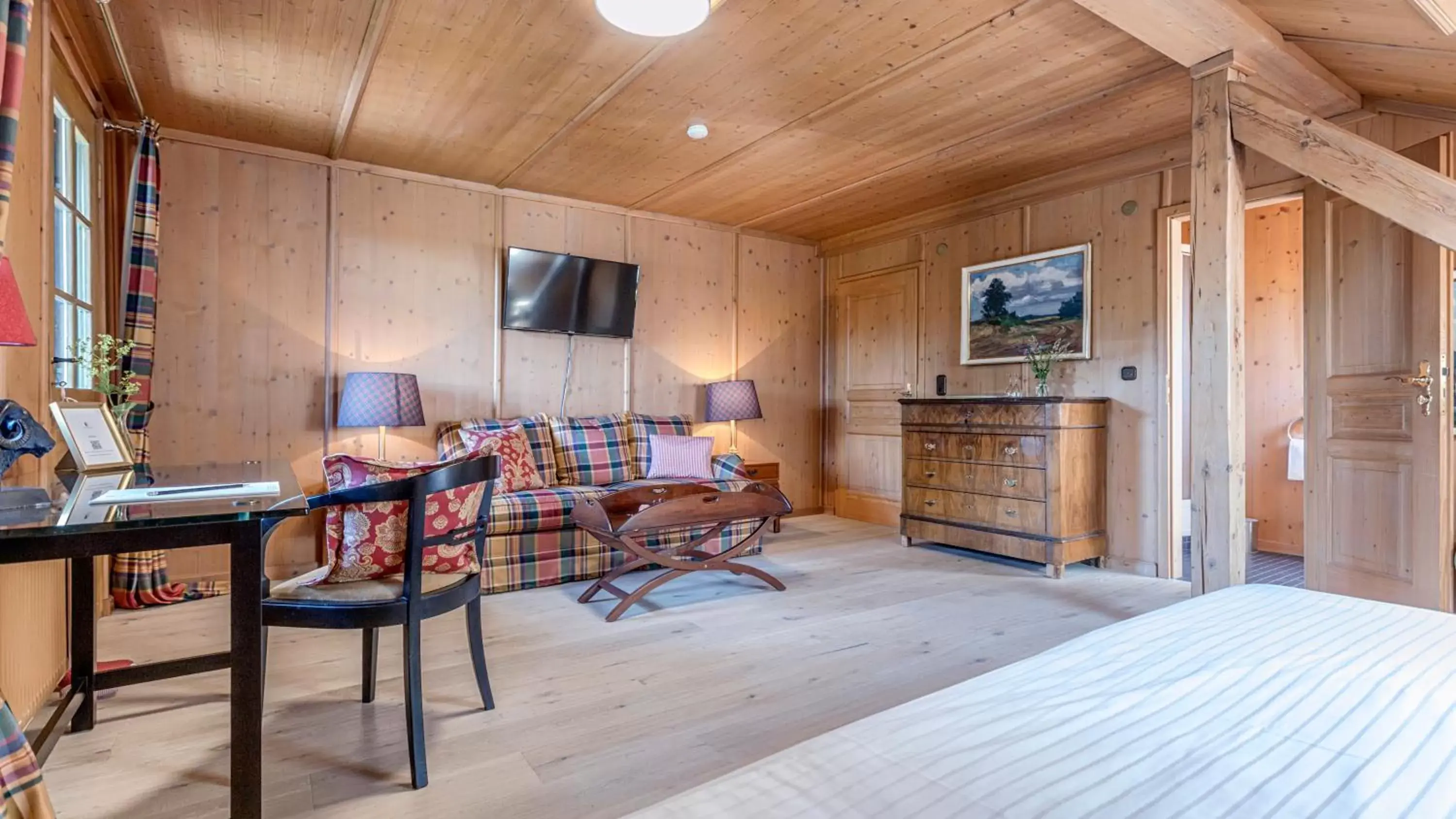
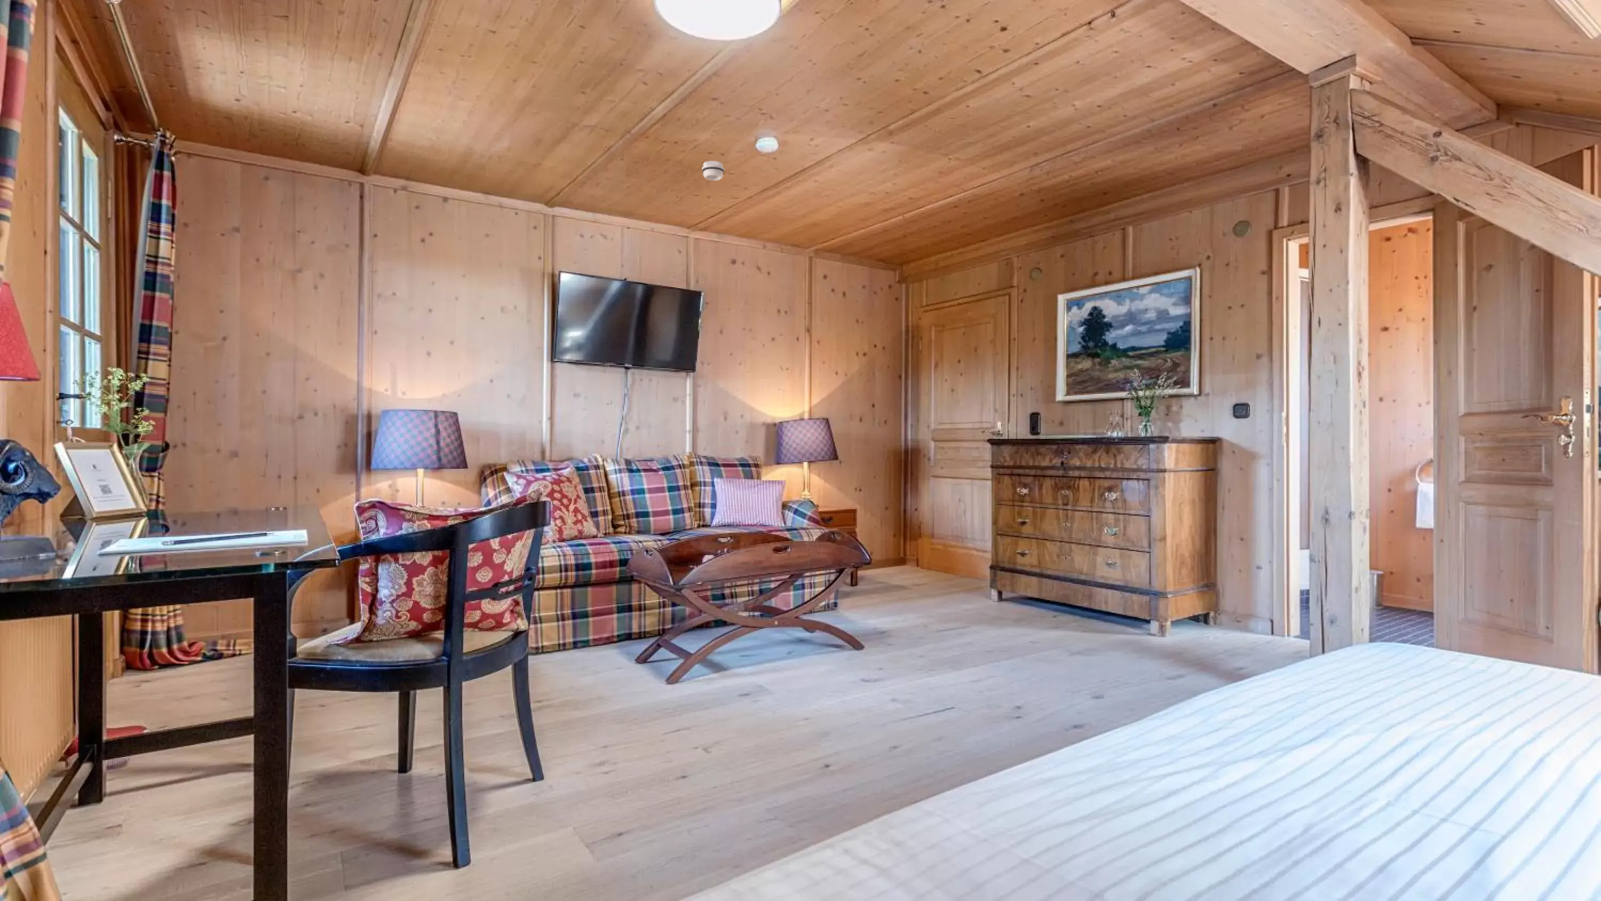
+ smoke detector [702,161,726,180]
